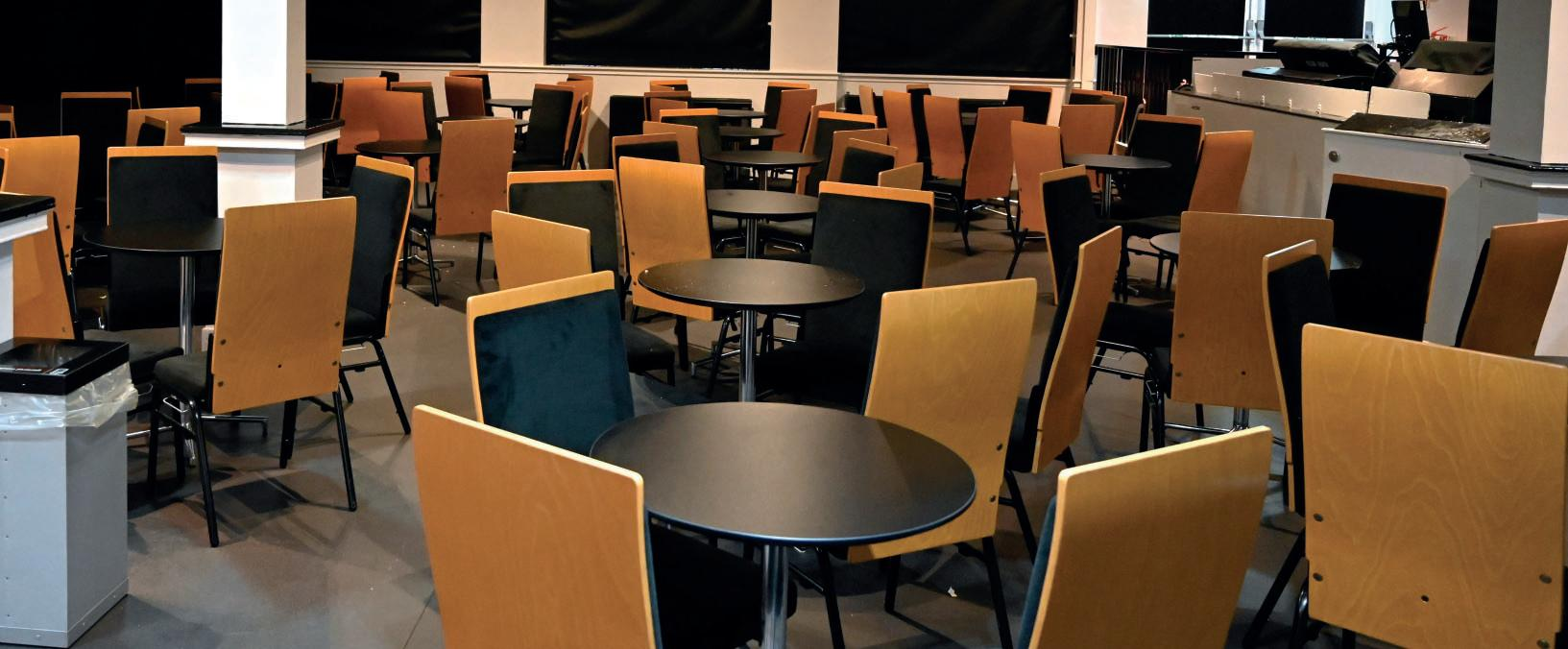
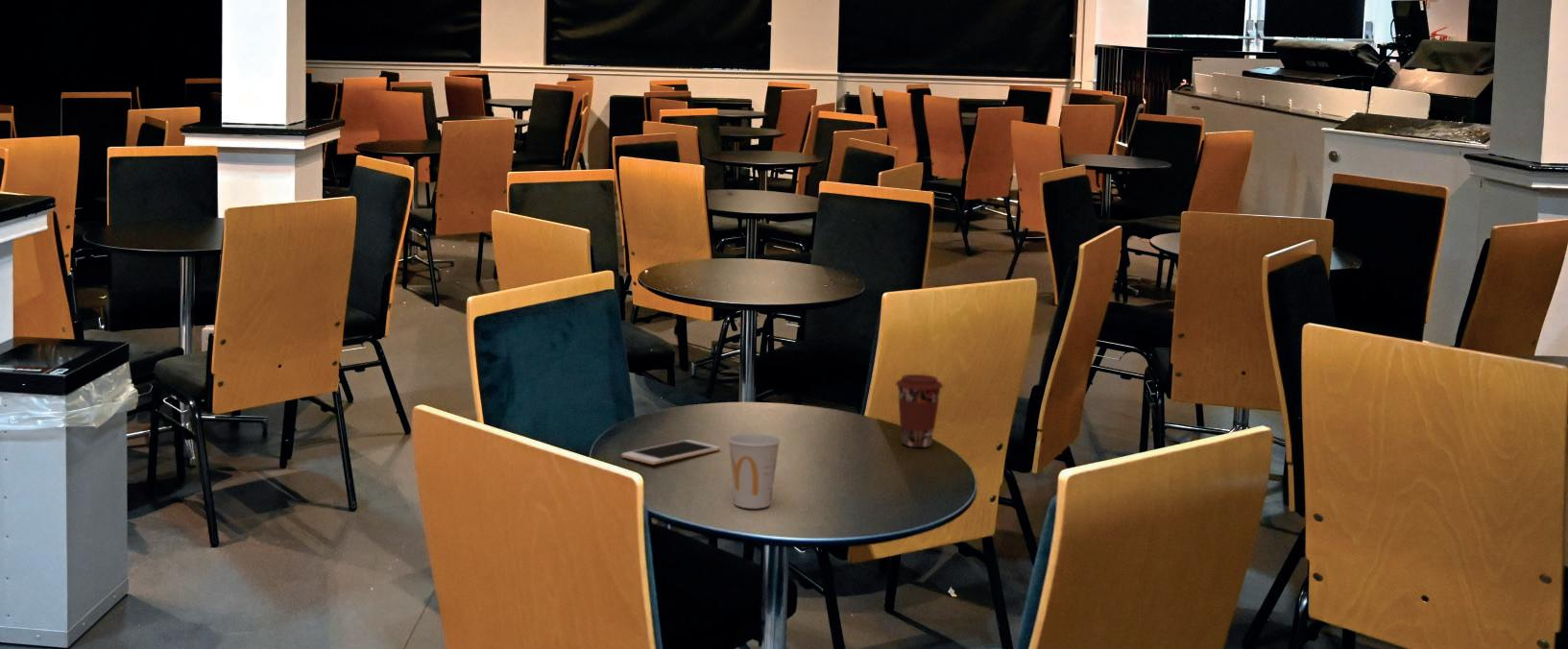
+ cell phone [620,439,721,466]
+ cup [727,432,782,510]
+ coffee cup [895,373,944,448]
